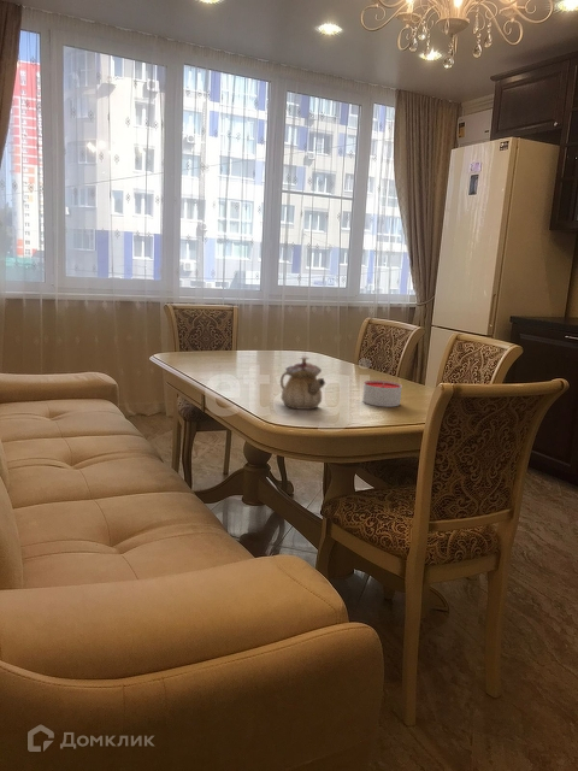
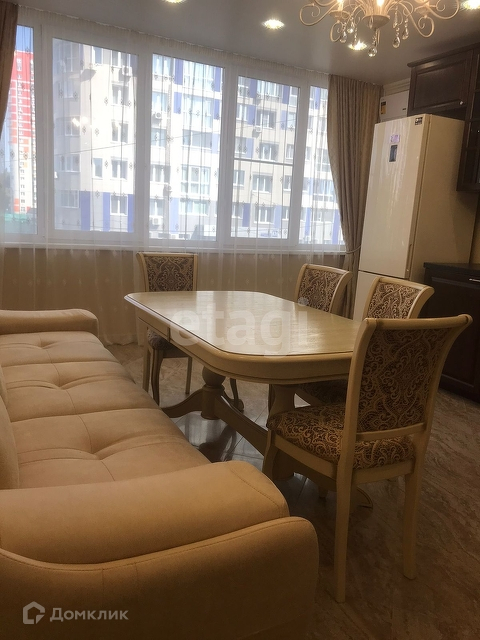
- candle [361,379,403,408]
- teapot [279,354,326,411]
